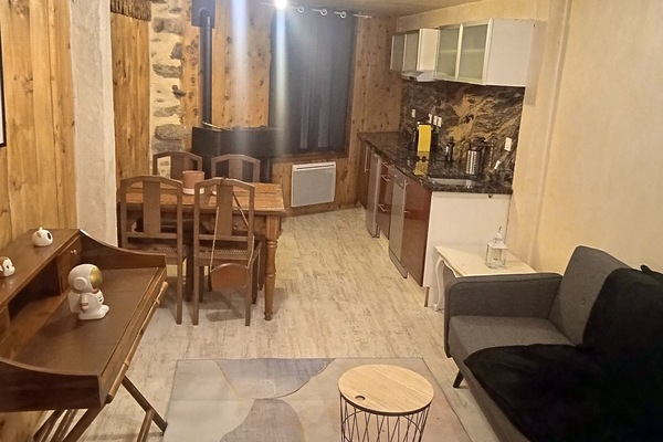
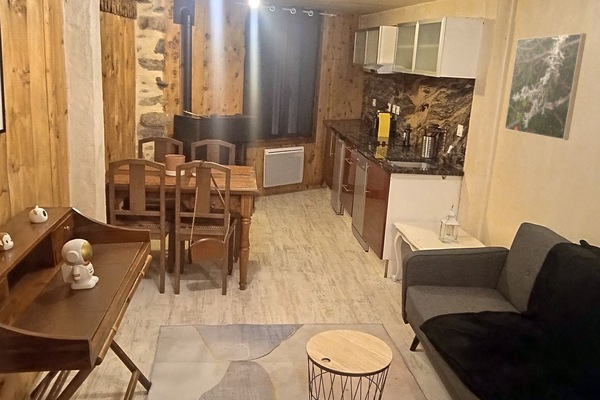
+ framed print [504,32,587,141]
